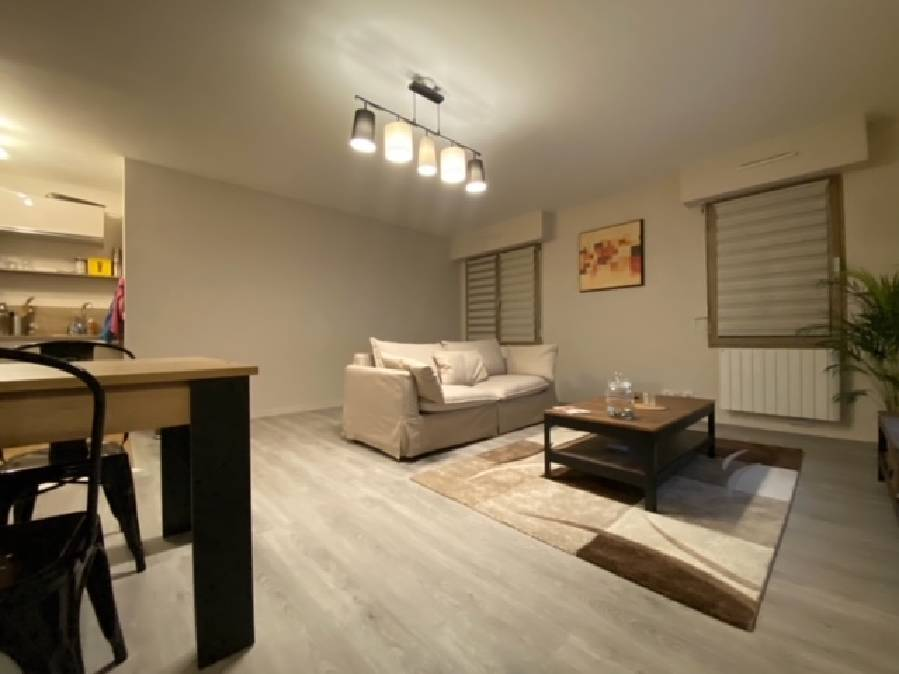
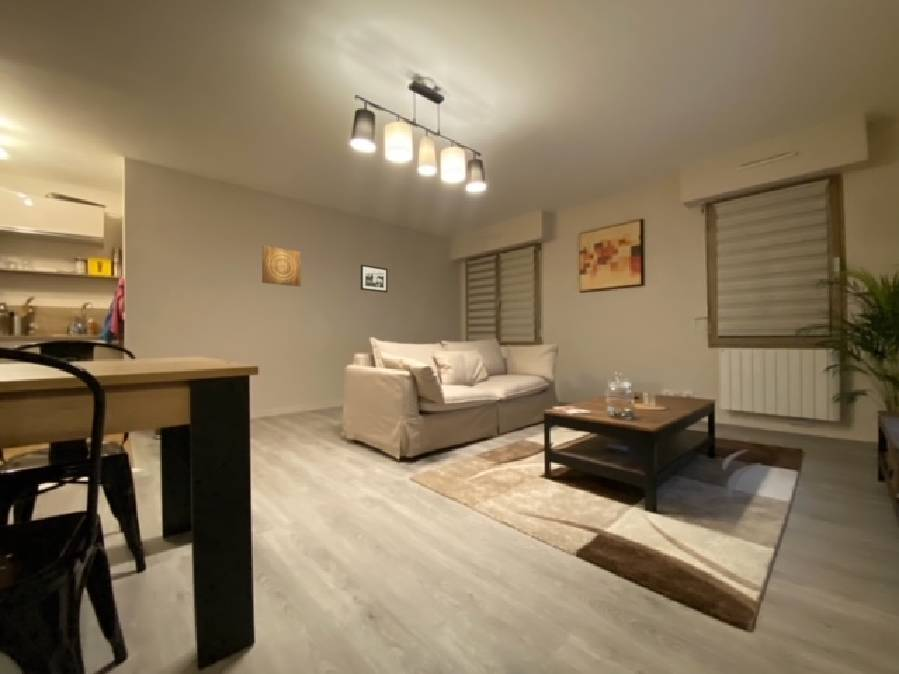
+ picture frame [360,264,388,294]
+ wall art [261,245,302,287]
